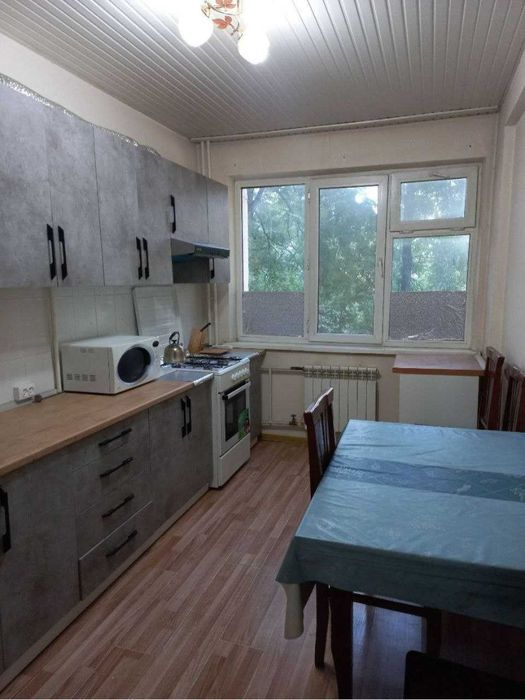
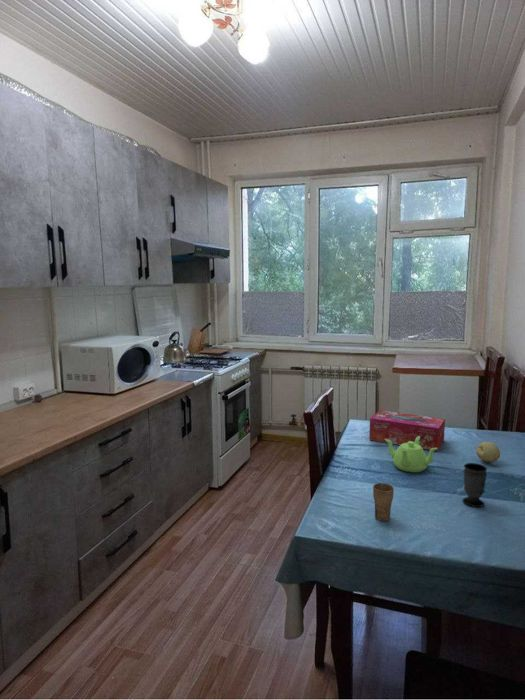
+ teapot [385,436,437,473]
+ cup [372,482,395,522]
+ fruit [475,441,501,463]
+ cup [462,462,488,508]
+ tissue box [368,409,446,452]
